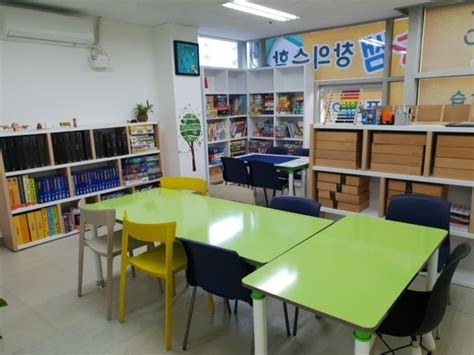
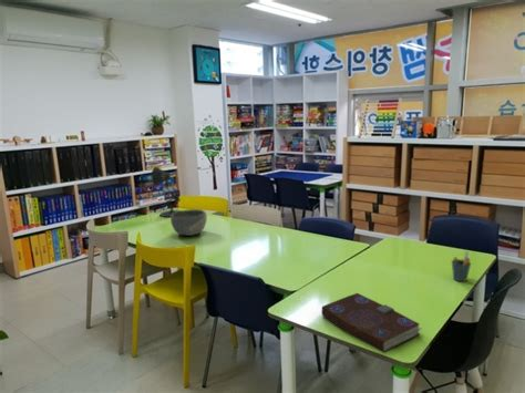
+ pen holder [451,250,472,282]
+ desk lamp [151,166,182,218]
+ bowl [169,208,208,237]
+ book [320,292,423,353]
